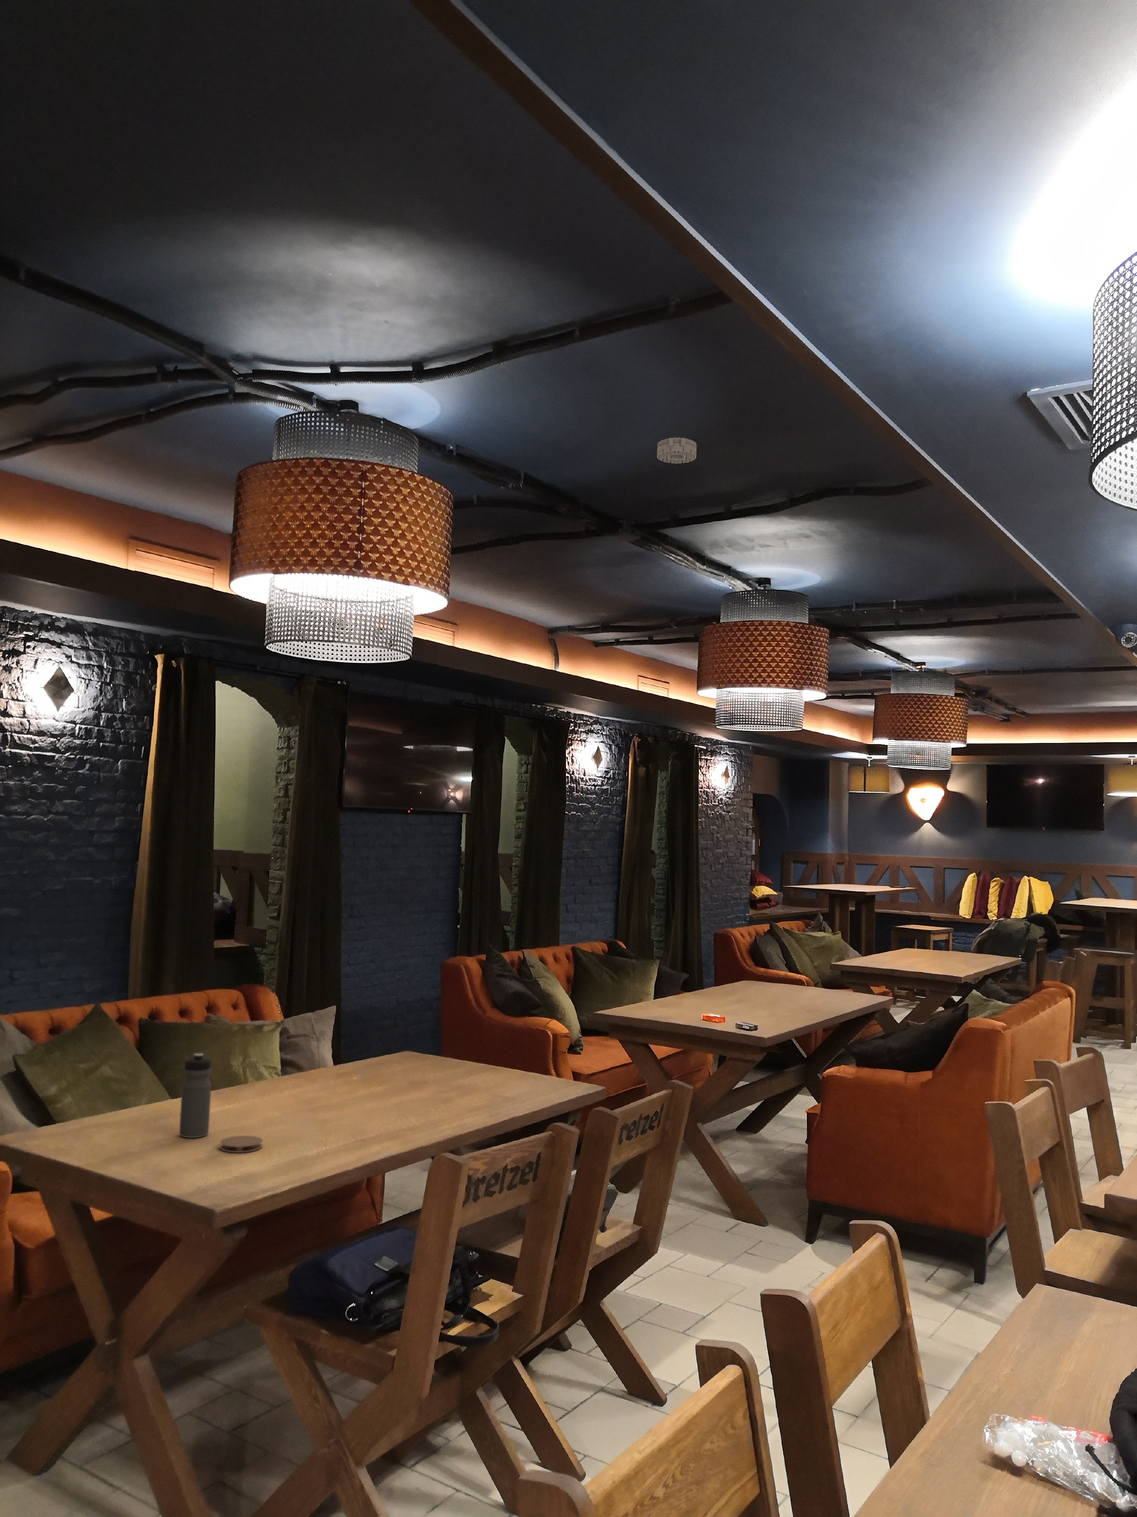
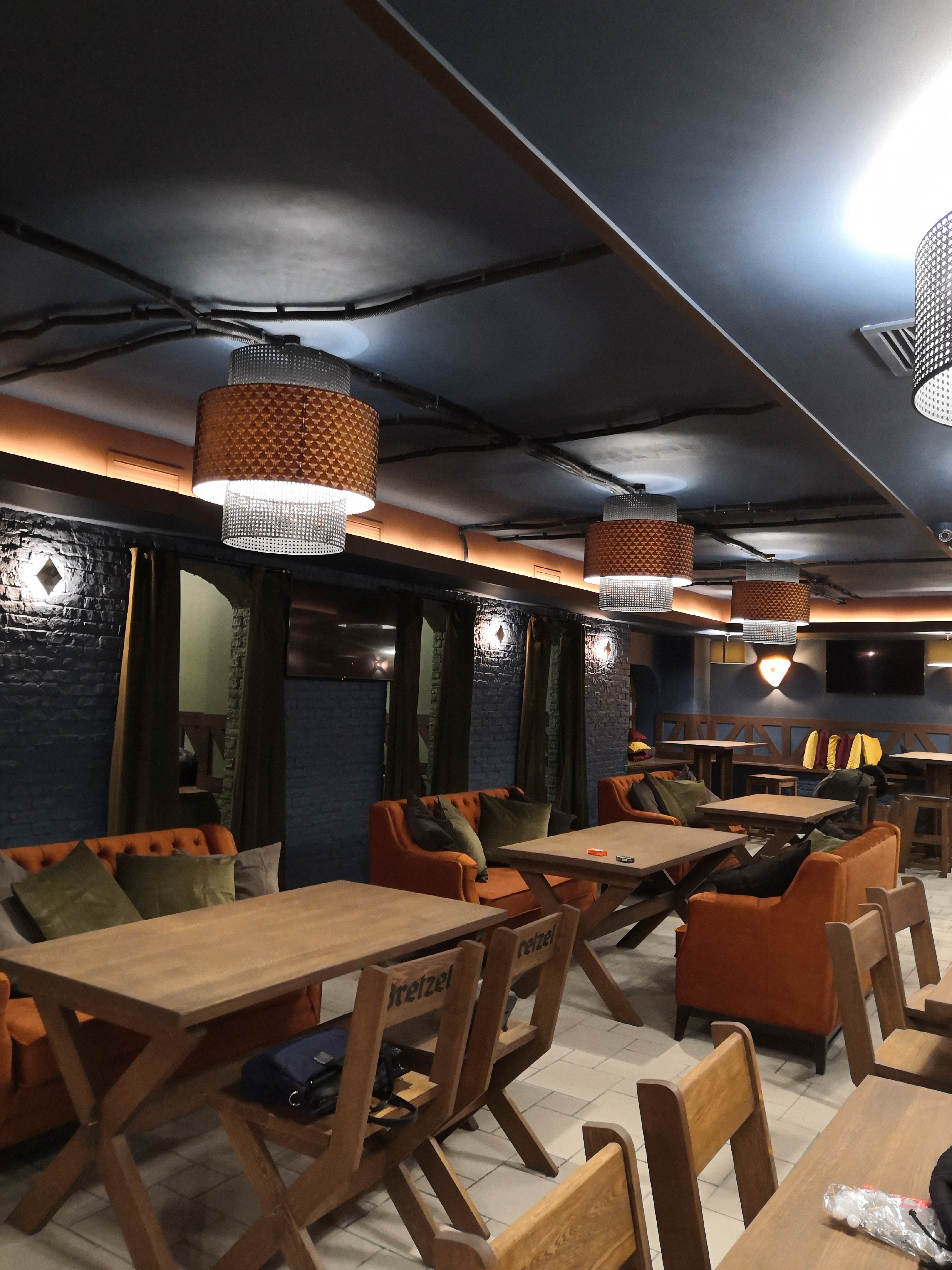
- water bottle [179,1052,211,1138]
- coaster [220,1135,263,1153]
- smoke detector [657,437,697,463]
